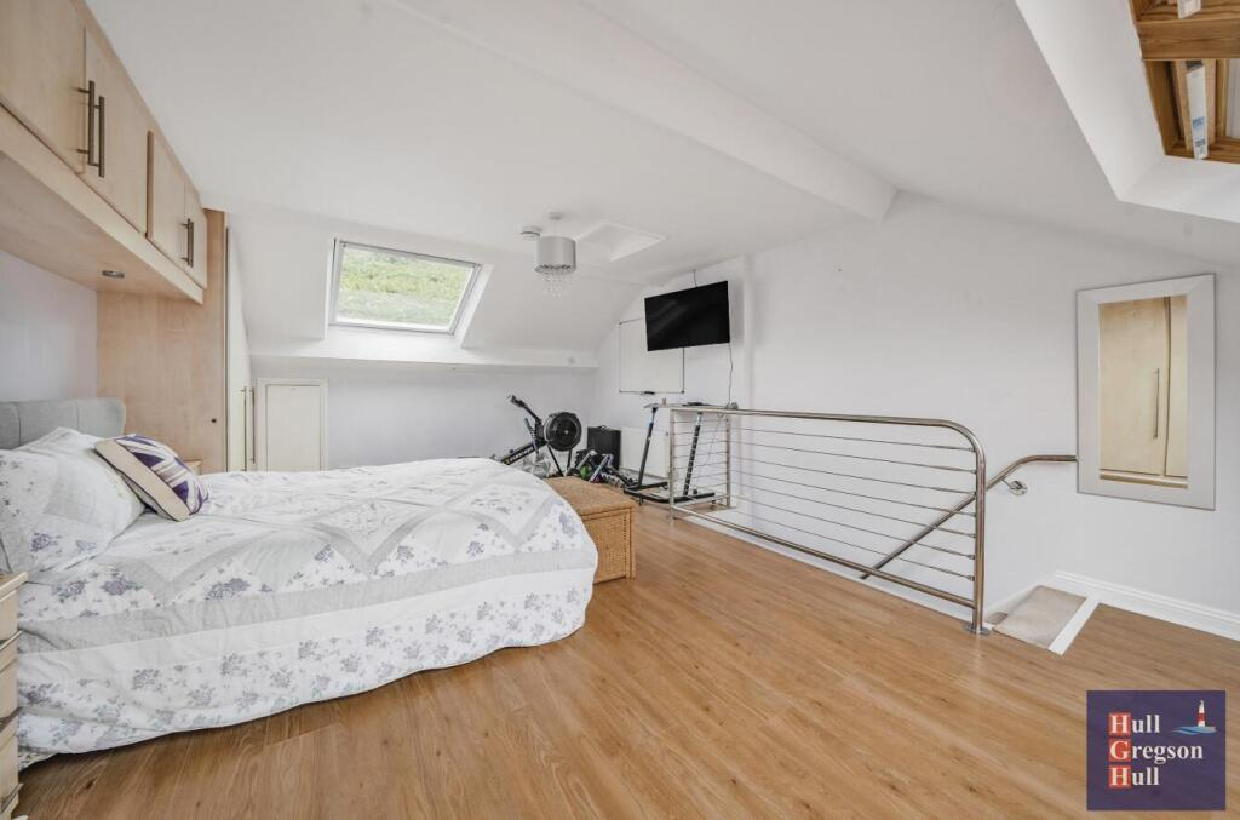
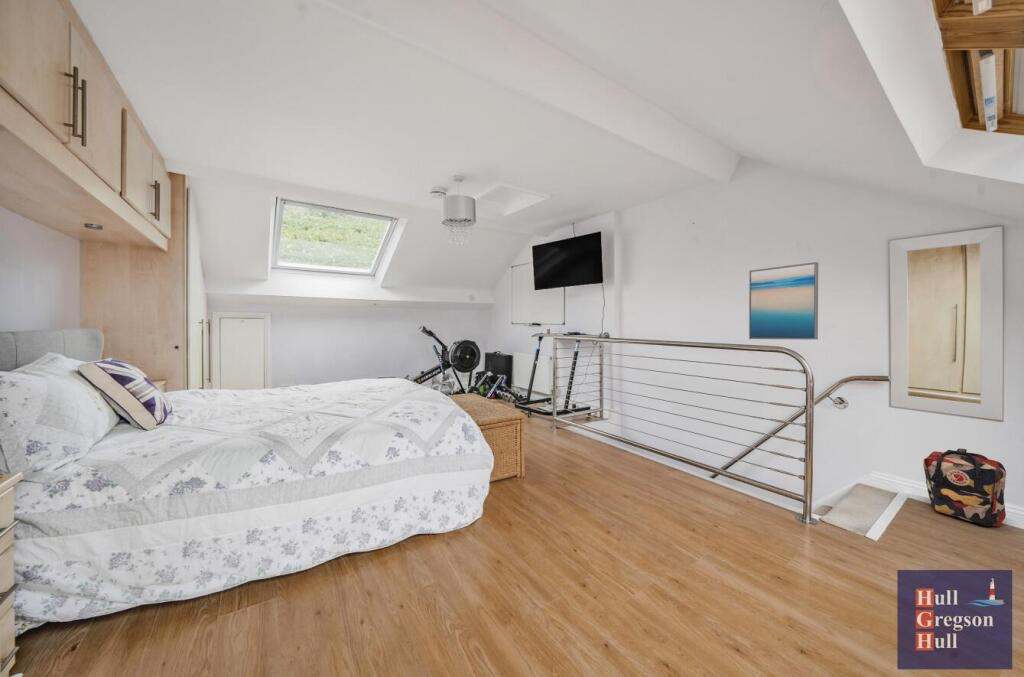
+ wall art [748,261,819,341]
+ backpack [922,447,1007,528]
